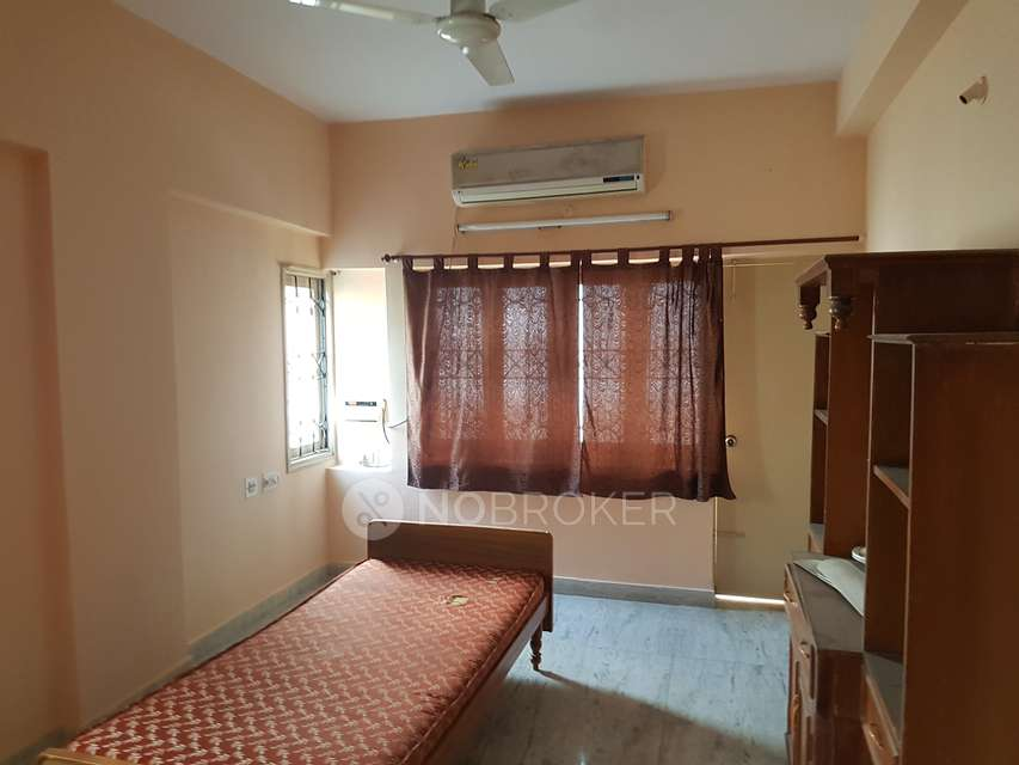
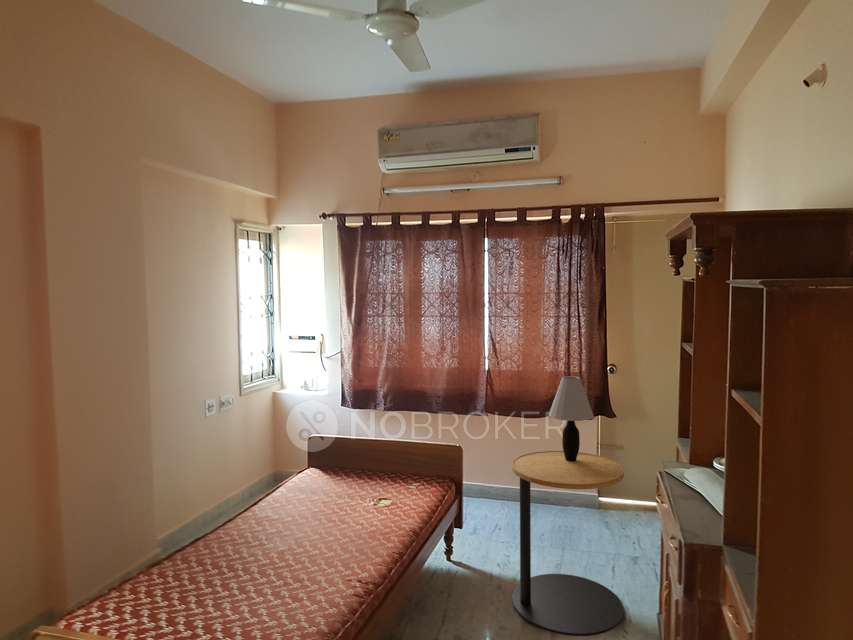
+ table lamp [548,375,595,462]
+ side table [511,450,625,637]
